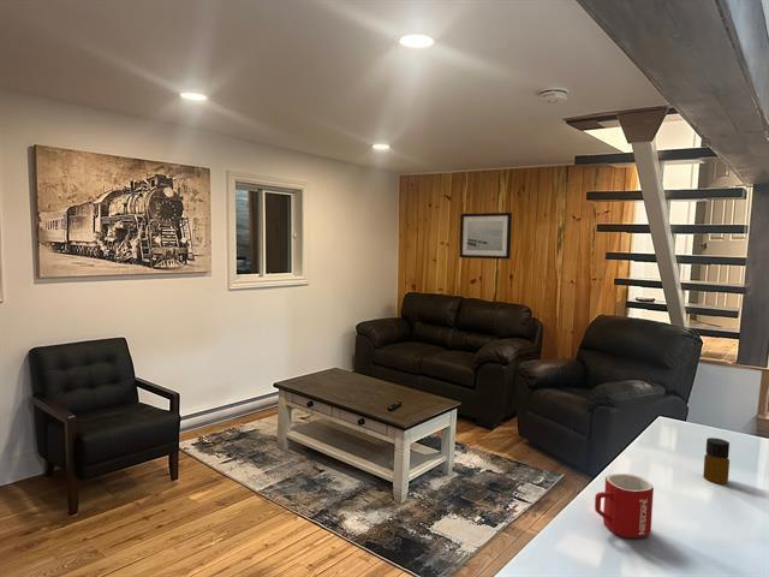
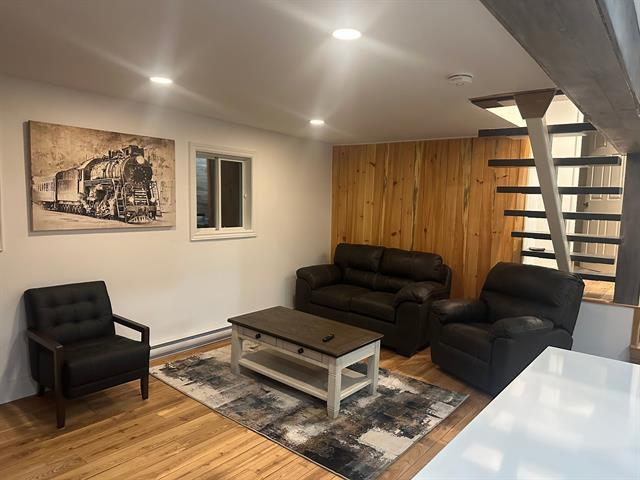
- mug [594,472,655,539]
- wall art [458,212,513,261]
- bottle [702,436,731,484]
